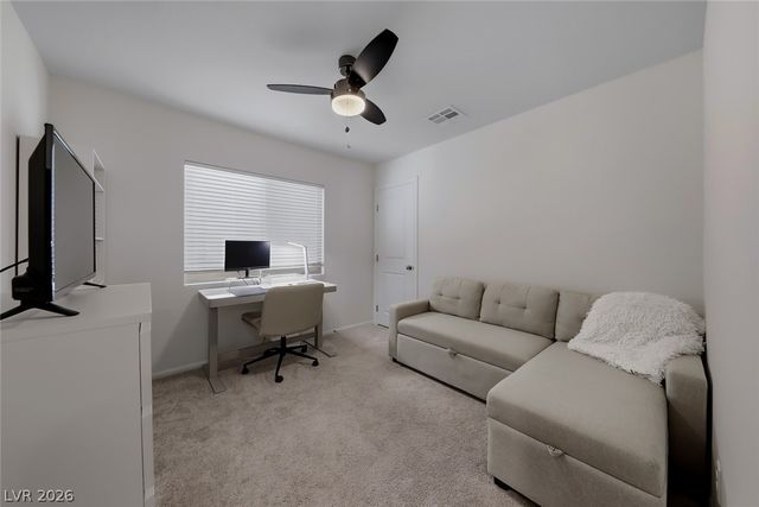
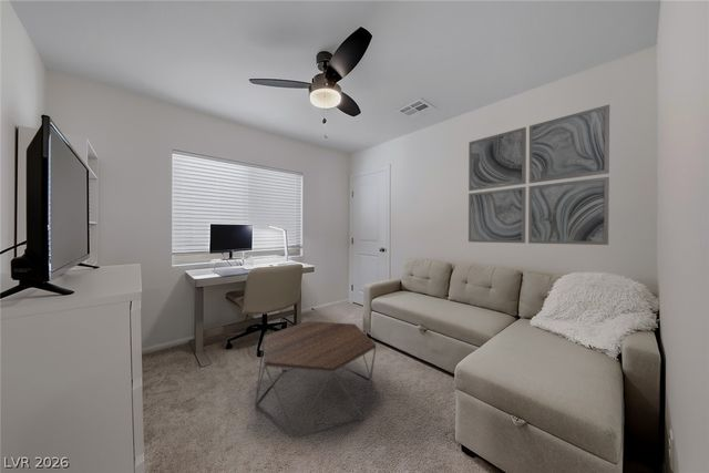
+ coffee table [254,320,378,438]
+ wall art [467,103,610,246]
